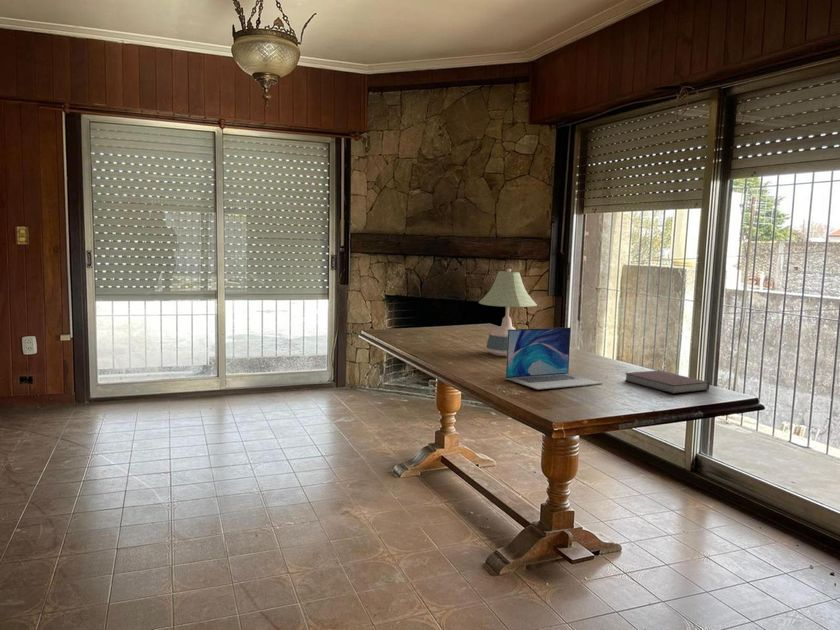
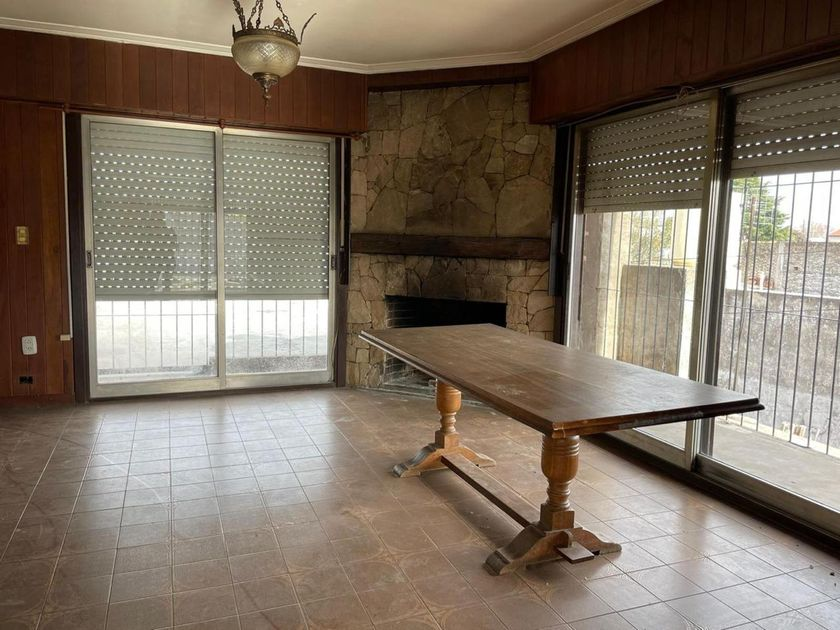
- laptop [505,327,603,390]
- desk lamp [478,268,538,357]
- notebook [623,369,710,395]
